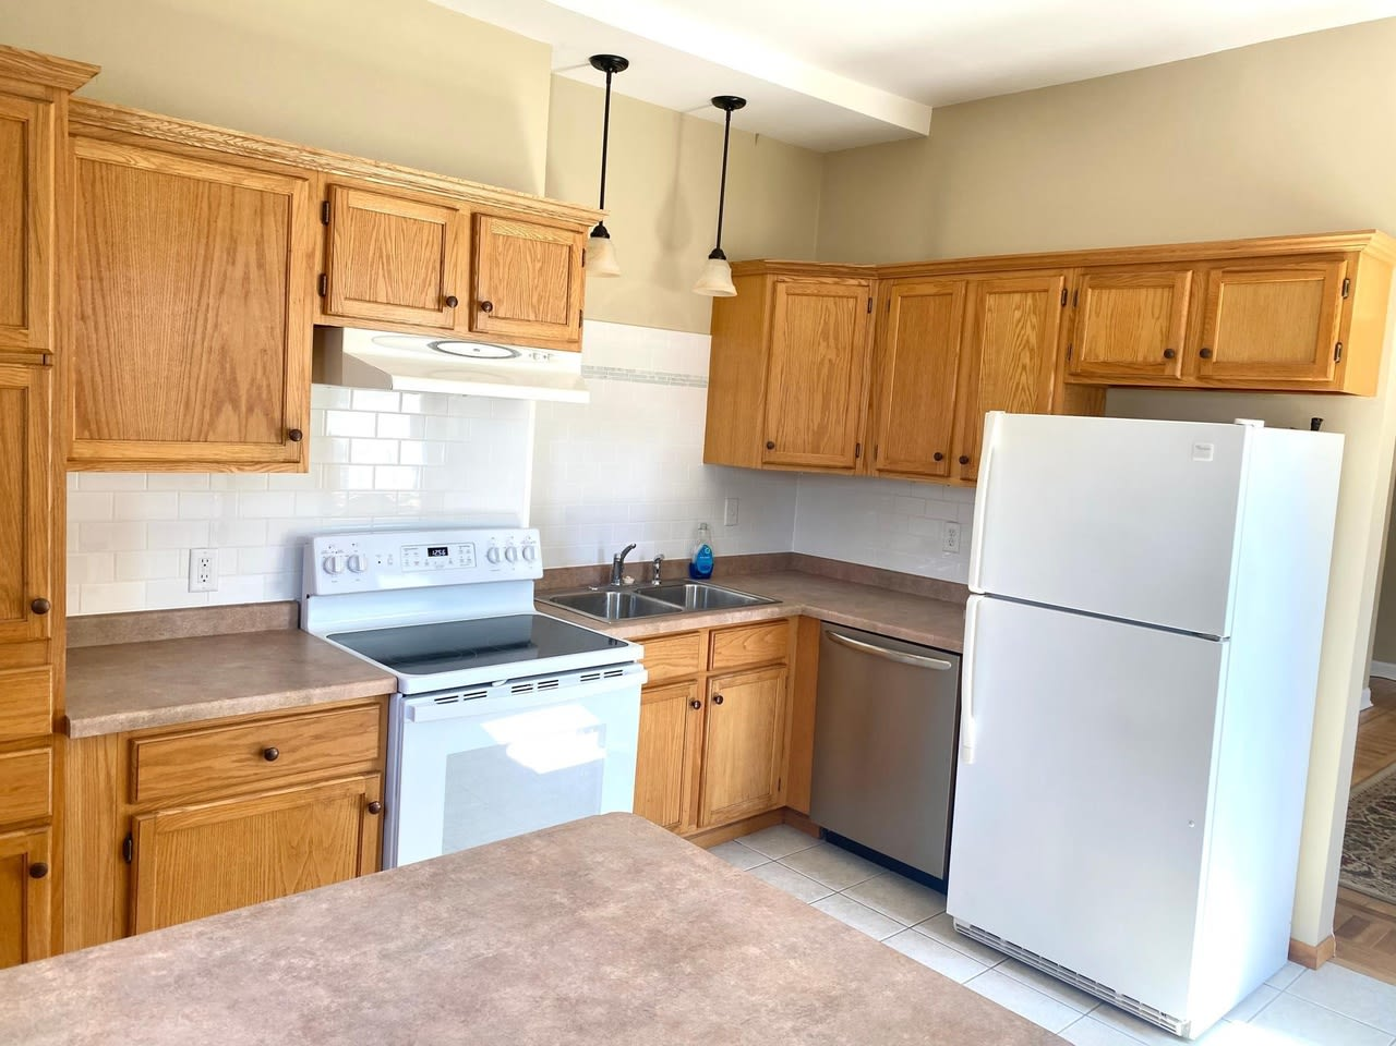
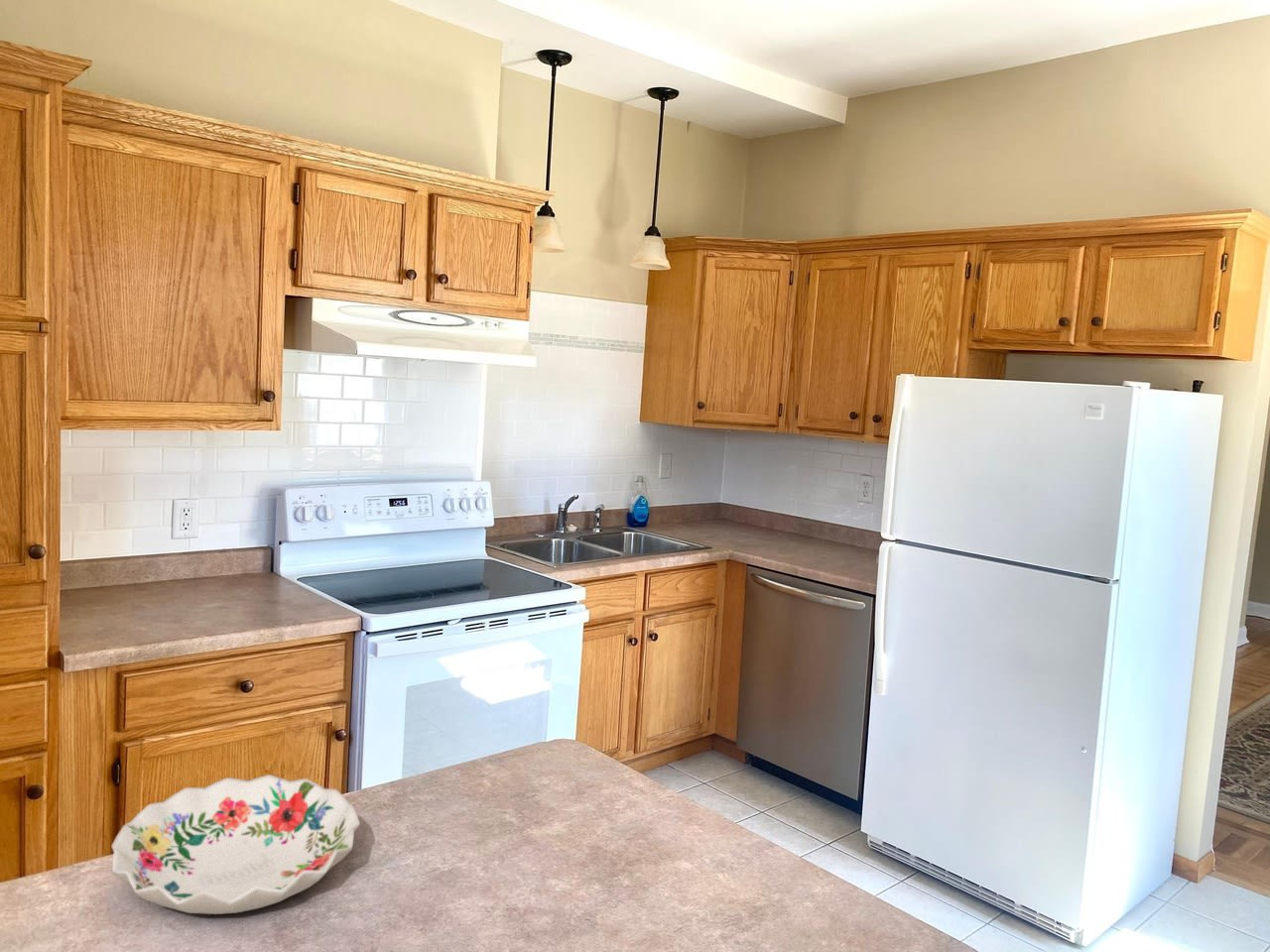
+ decorative bowl [110,773,361,915]
